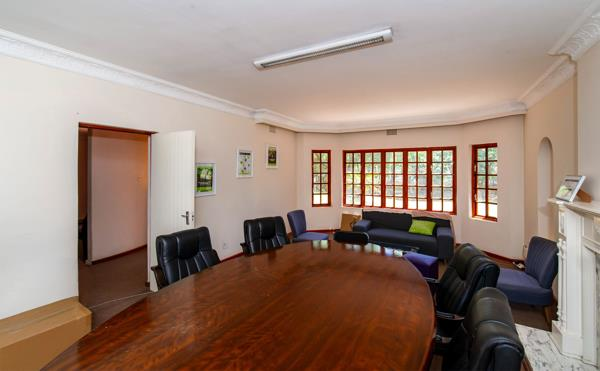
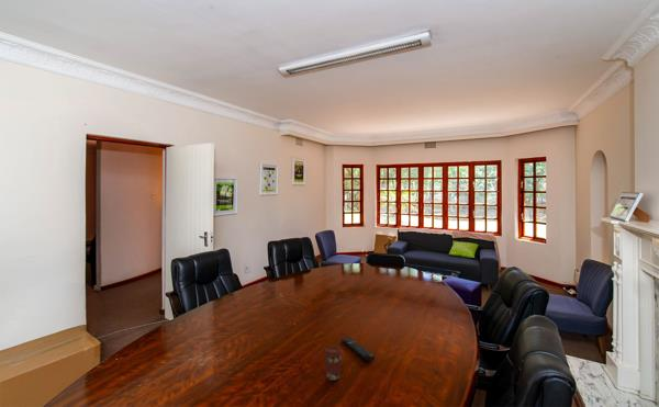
+ coffee cup [323,344,344,382]
+ remote control [340,336,376,362]
